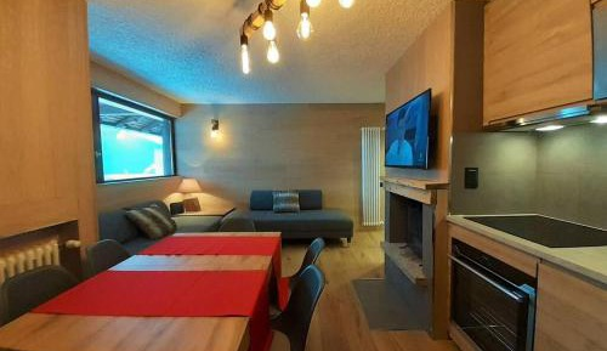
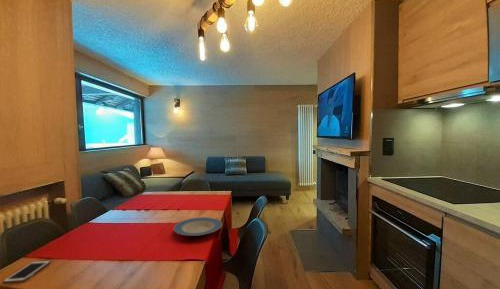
+ plate [173,216,223,237]
+ cell phone [2,259,52,284]
